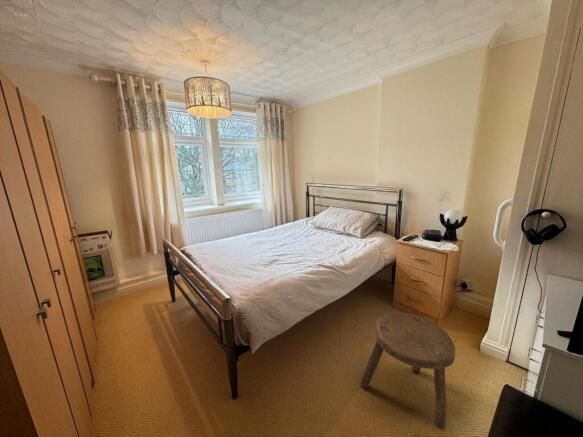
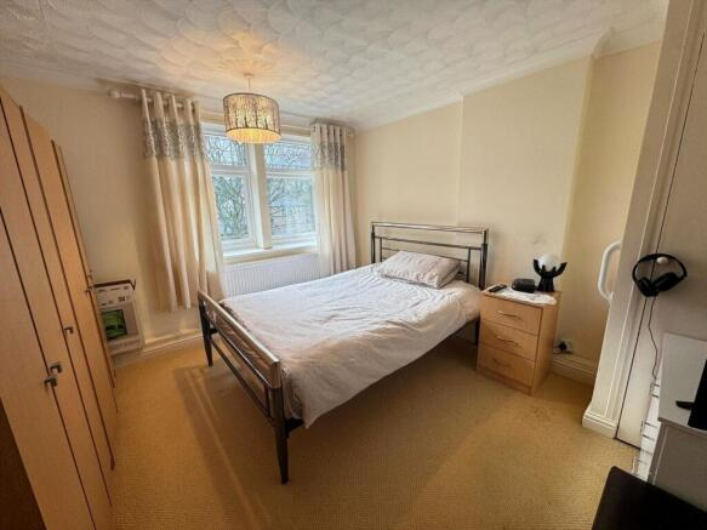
- stool [359,311,456,431]
